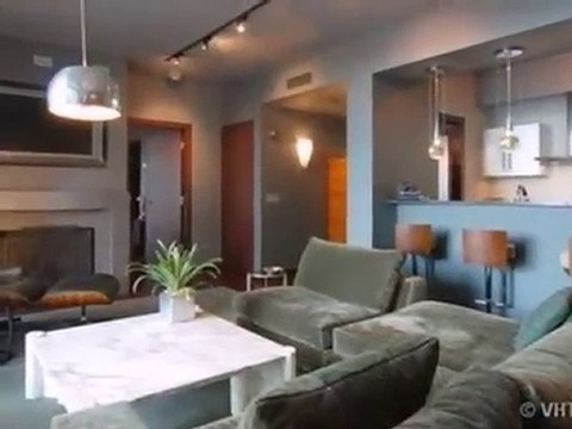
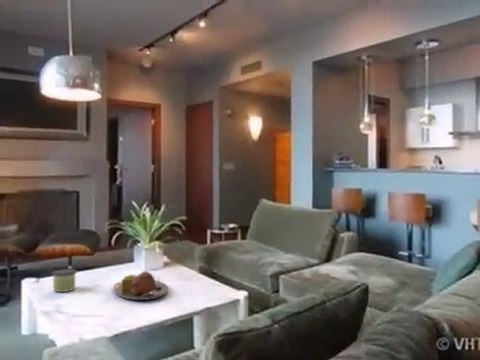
+ serving tray [112,270,169,301]
+ candle [51,268,77,293]
